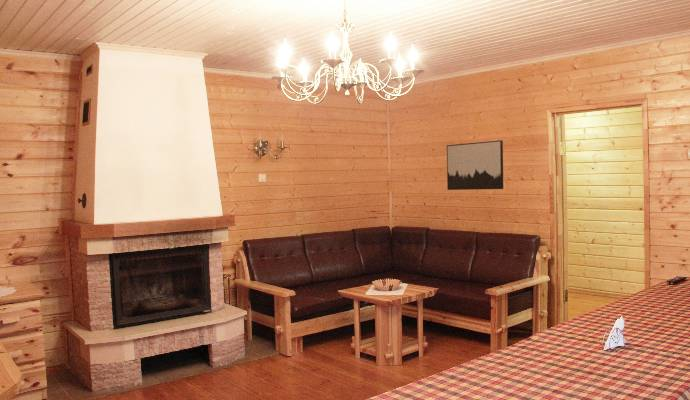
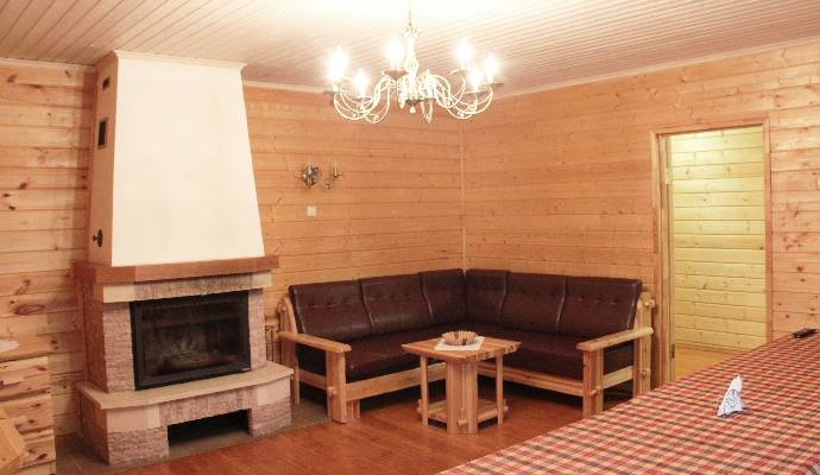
- wall art [446,139,504,191]
